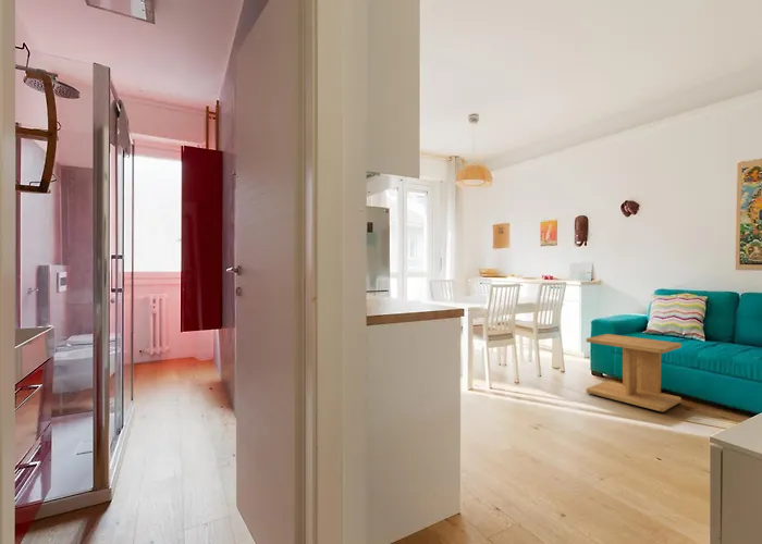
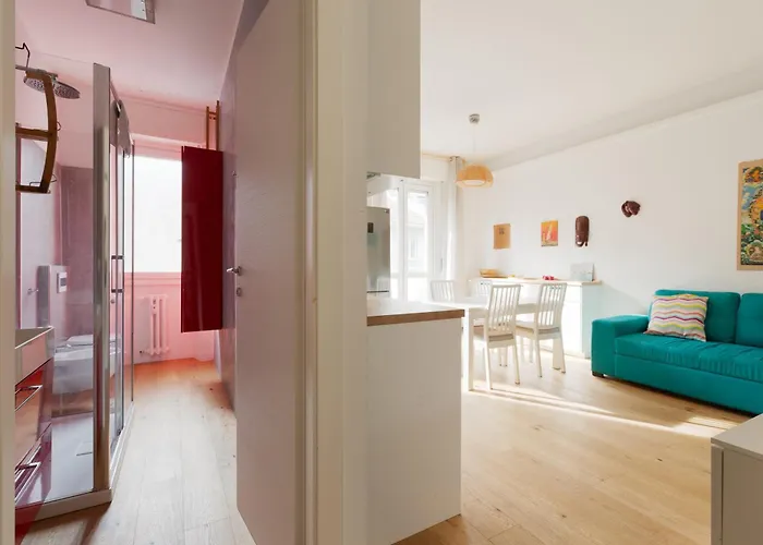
- side table [586,333,683,412]
